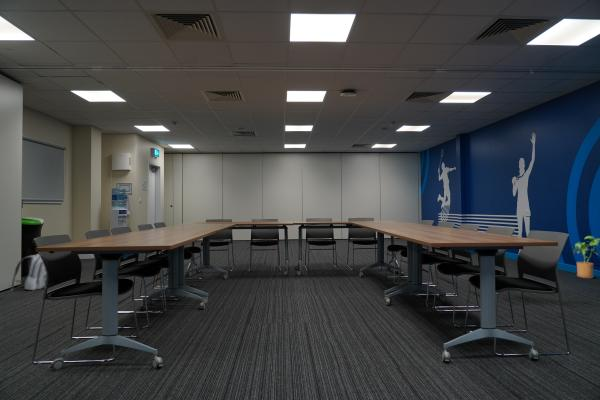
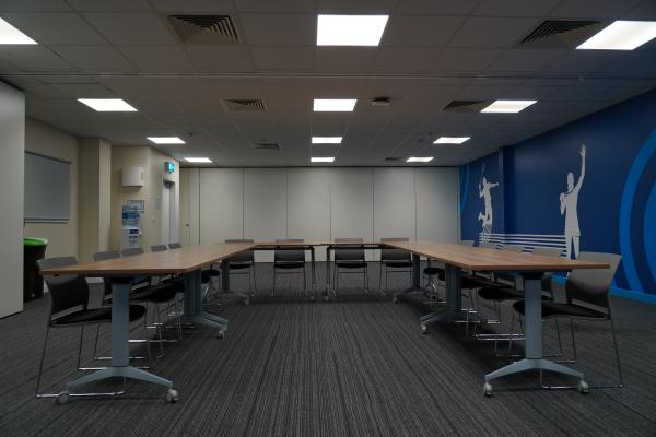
- backpack [10,253,47,292]
- house plant [572,235,600,279]
